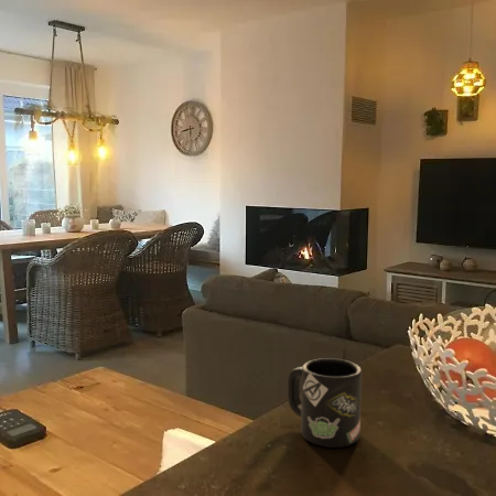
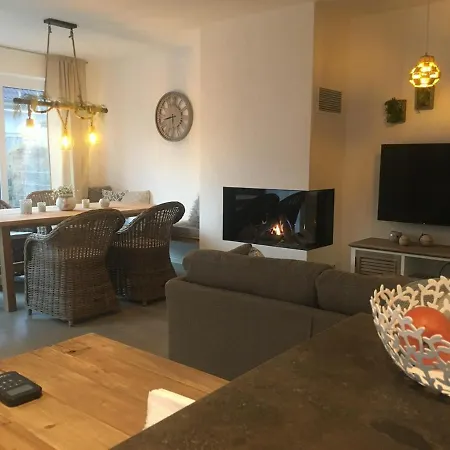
- mug [287,357,363,449]
